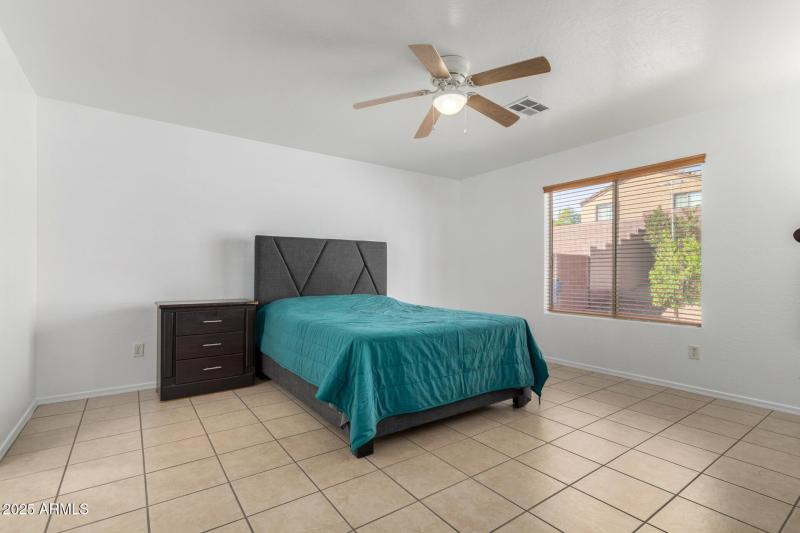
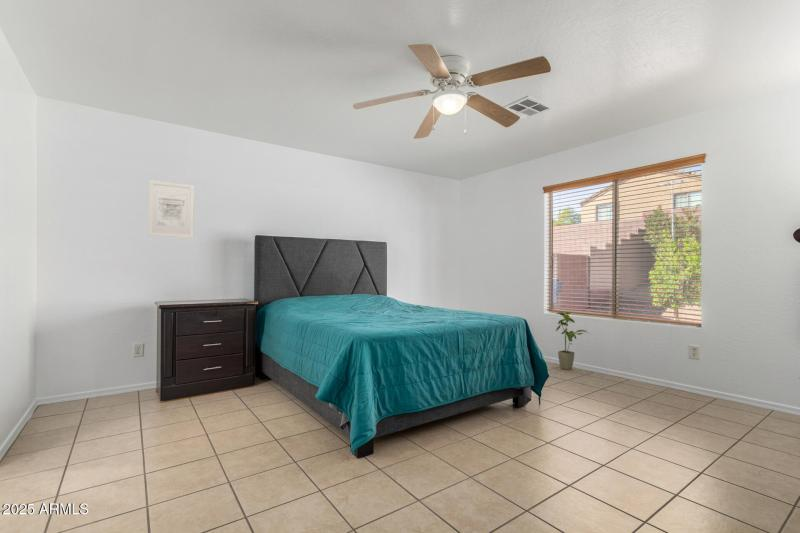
+ house plant [555,311,589,371]
+ wall art [148,179,195,239]
